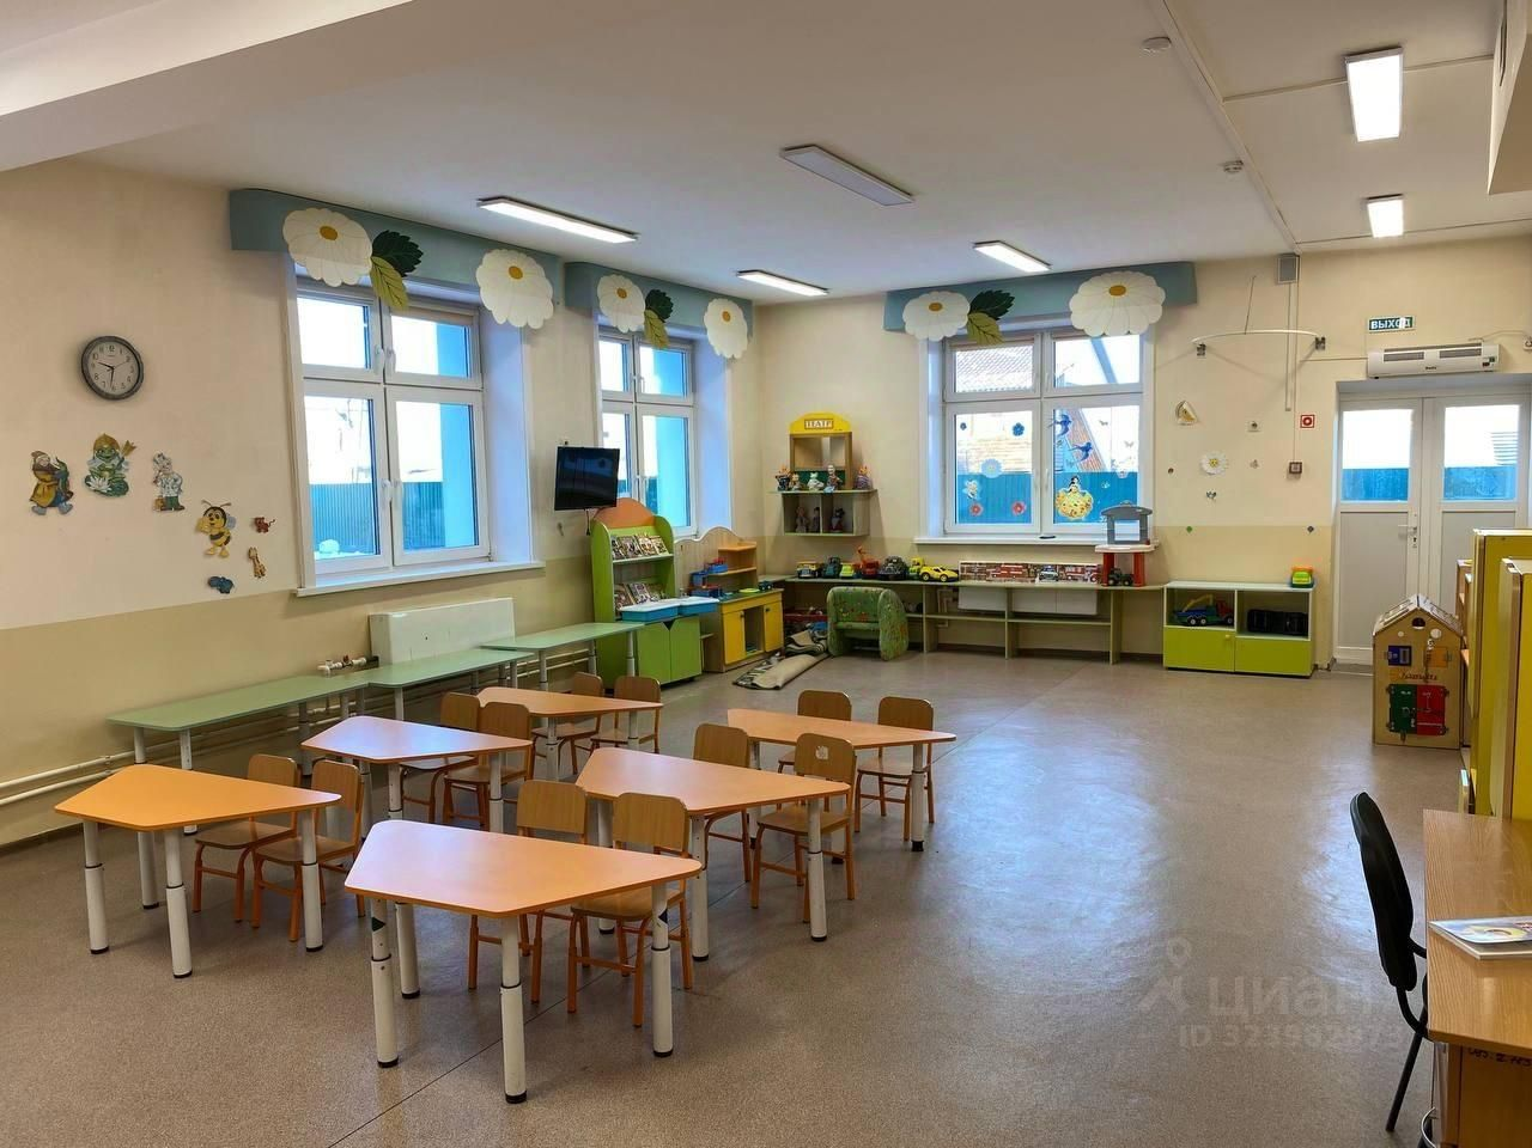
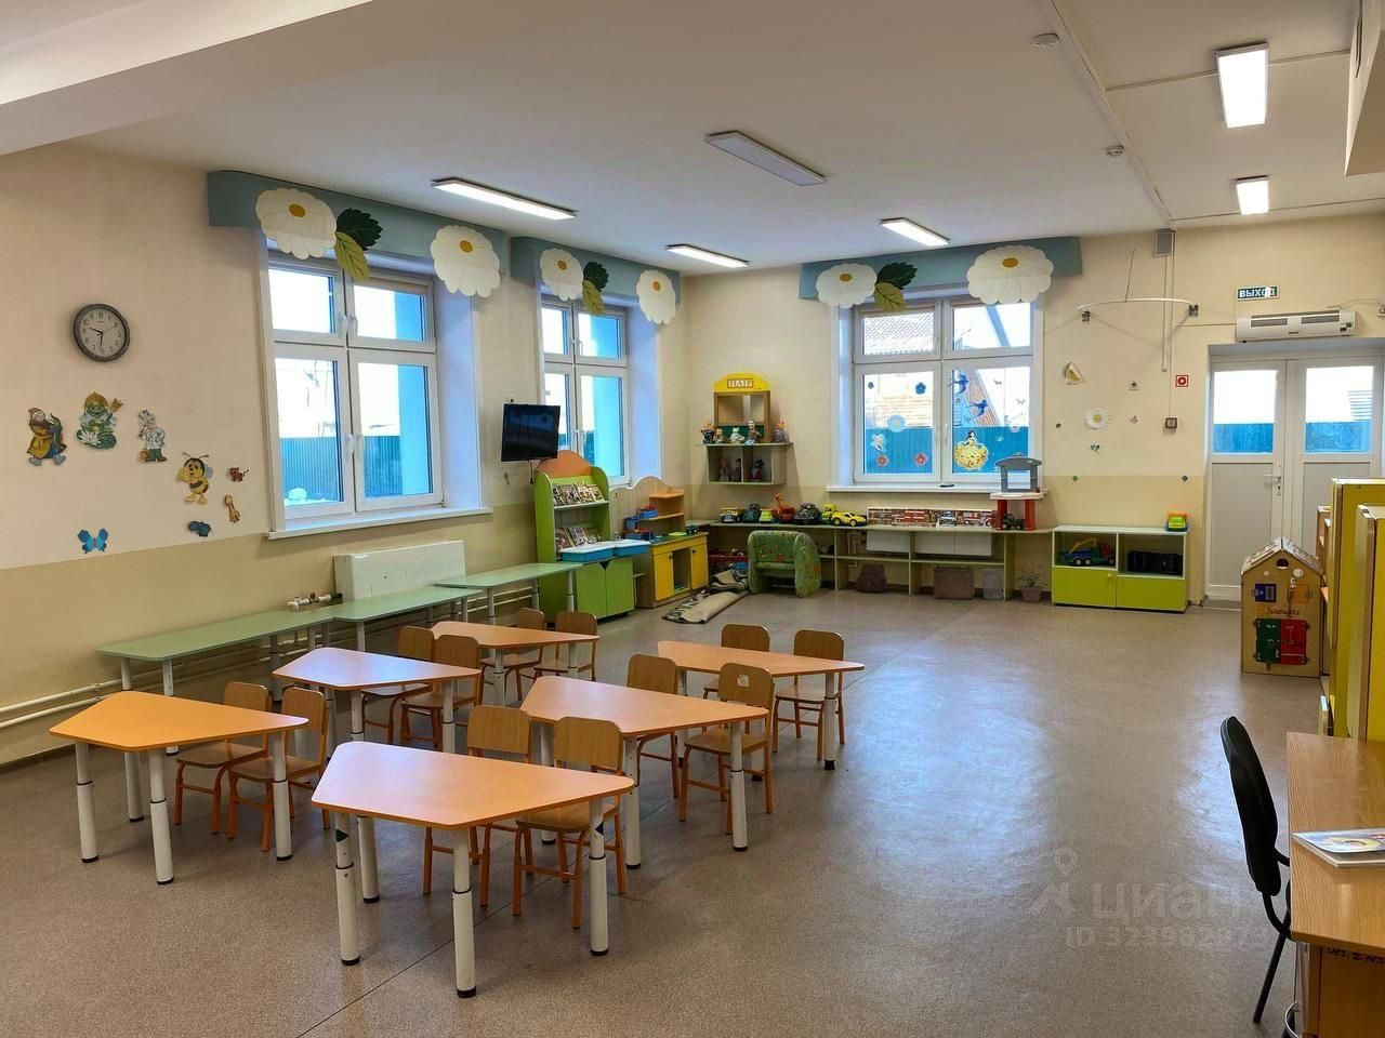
+ storage bin [931,565,976,600]
+ satchel [855,563,889,593]
+ wastebasket [980,568,1004,600]
+ decorative butterfly [75,528,109,555]
+ potted plant [1014,562,1047,603]
